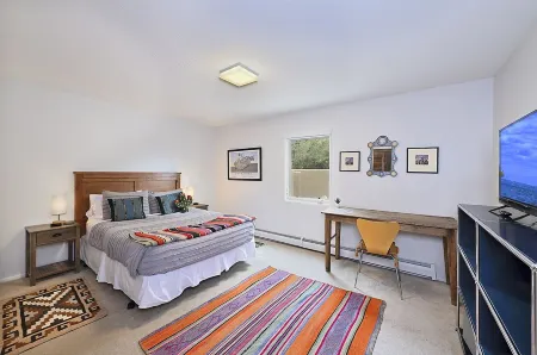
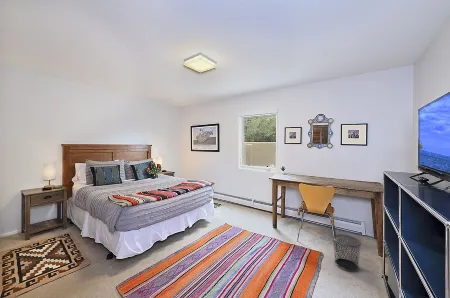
+ waste bin [332,233,363,273]
